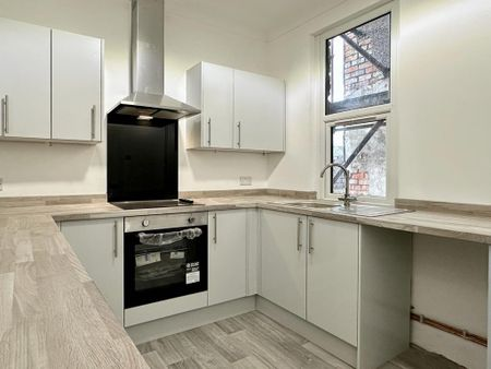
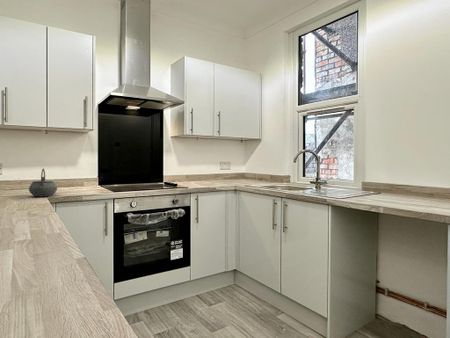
+ kettle [28,168,58,198]
